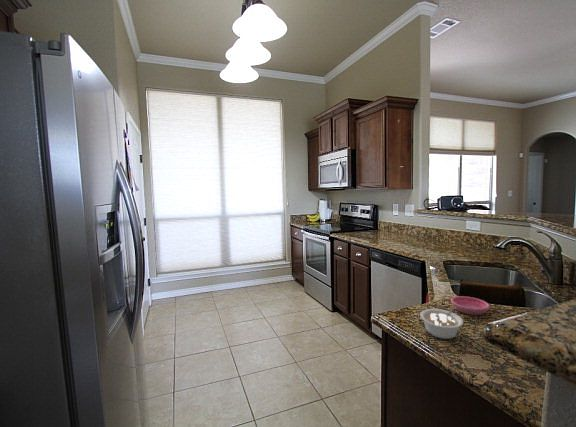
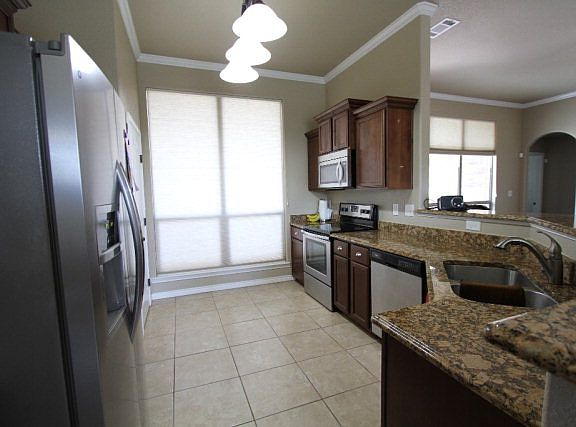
- legume [419,306,464,340]
- saucer [450,295,491,316]
